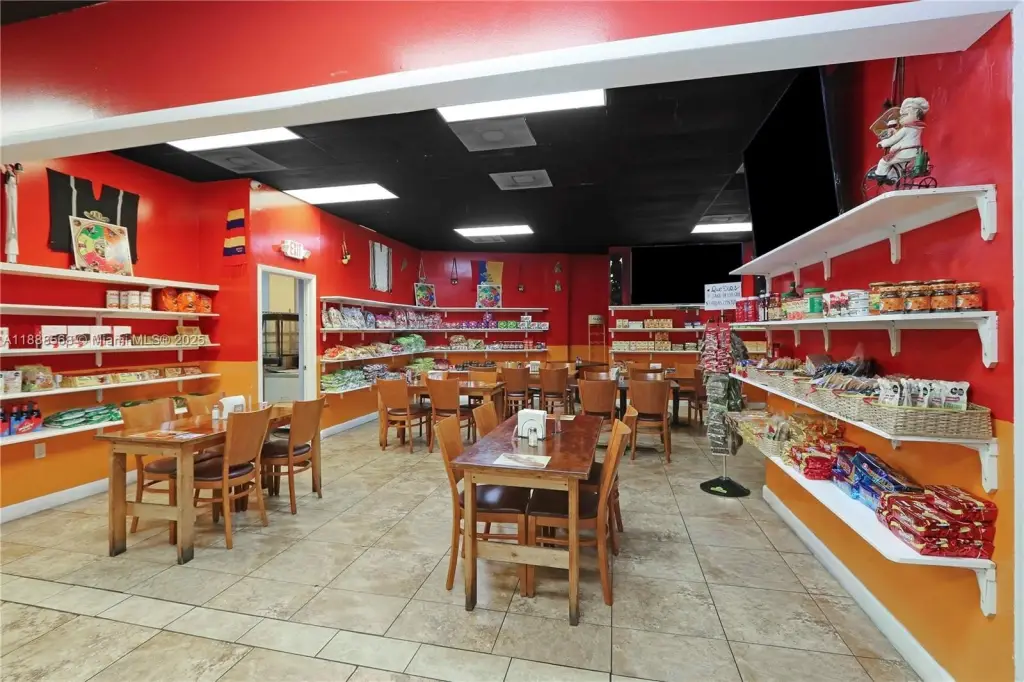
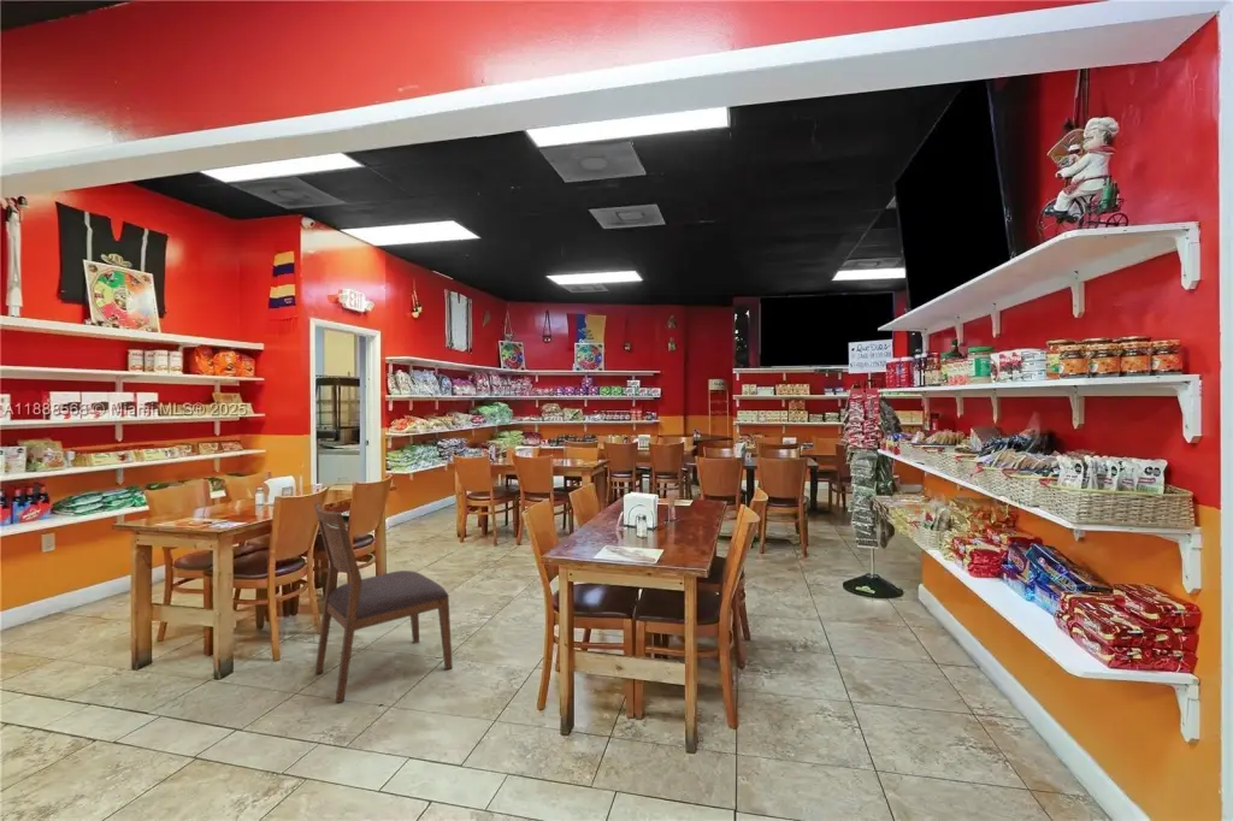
+ chair [313,501,454,704]
